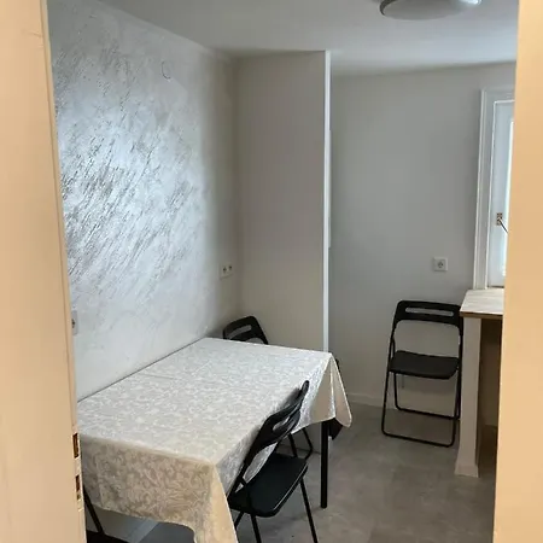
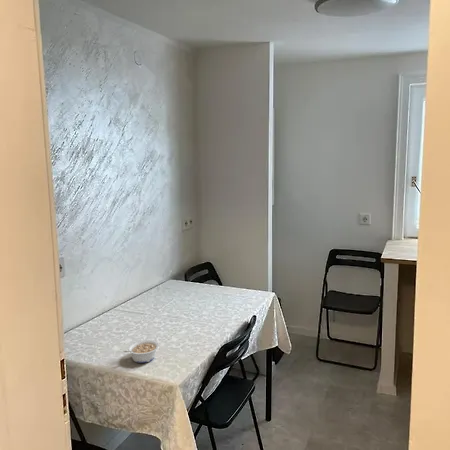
+ legume [123,339,160,364]
